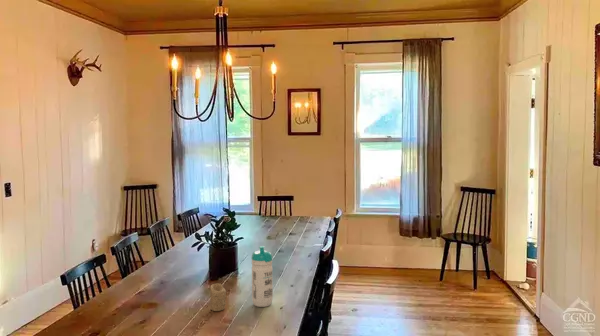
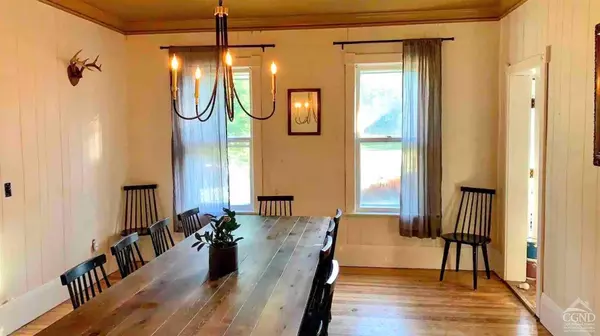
- candle [209,283,227,312]
- water bottle [251,245,274,308]
